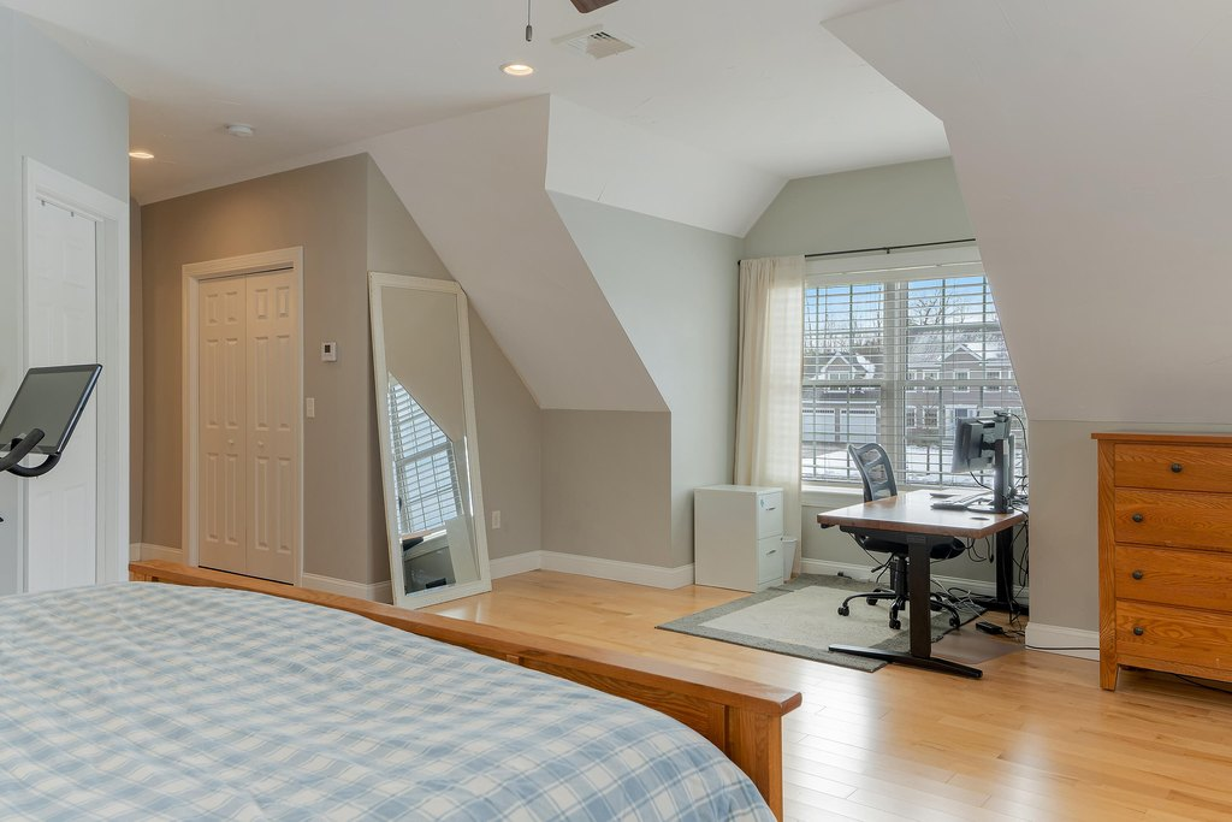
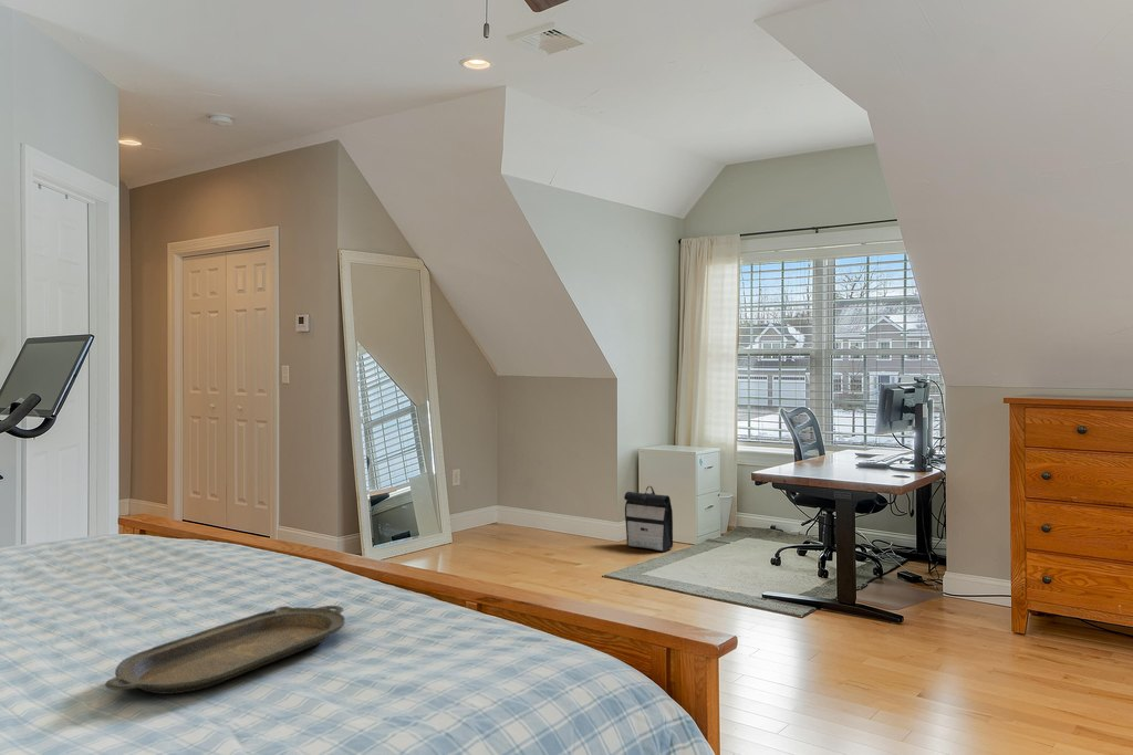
+ backpack [623,485,674,553]
+ serving tray [104,605,346,695]
